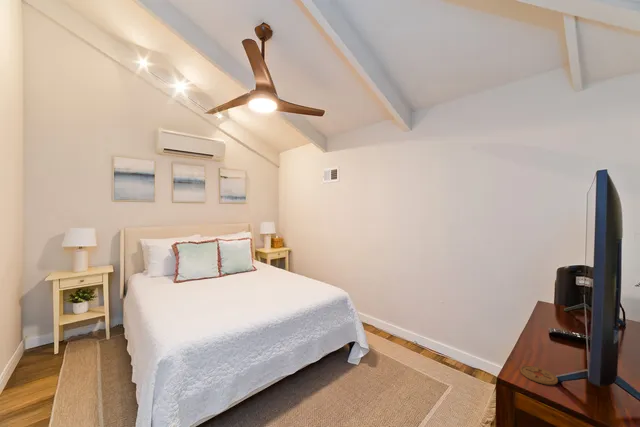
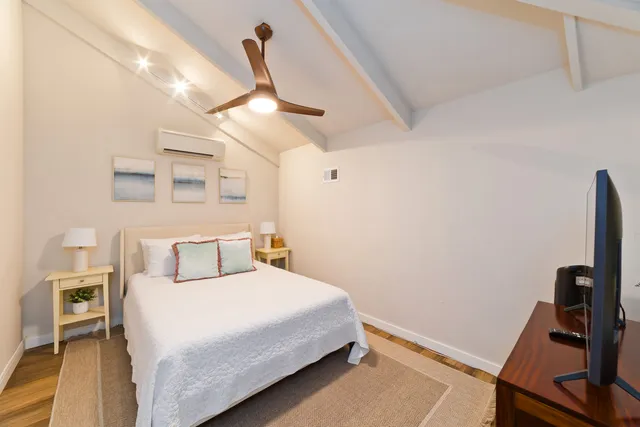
- coaster [519,365,559,386]
